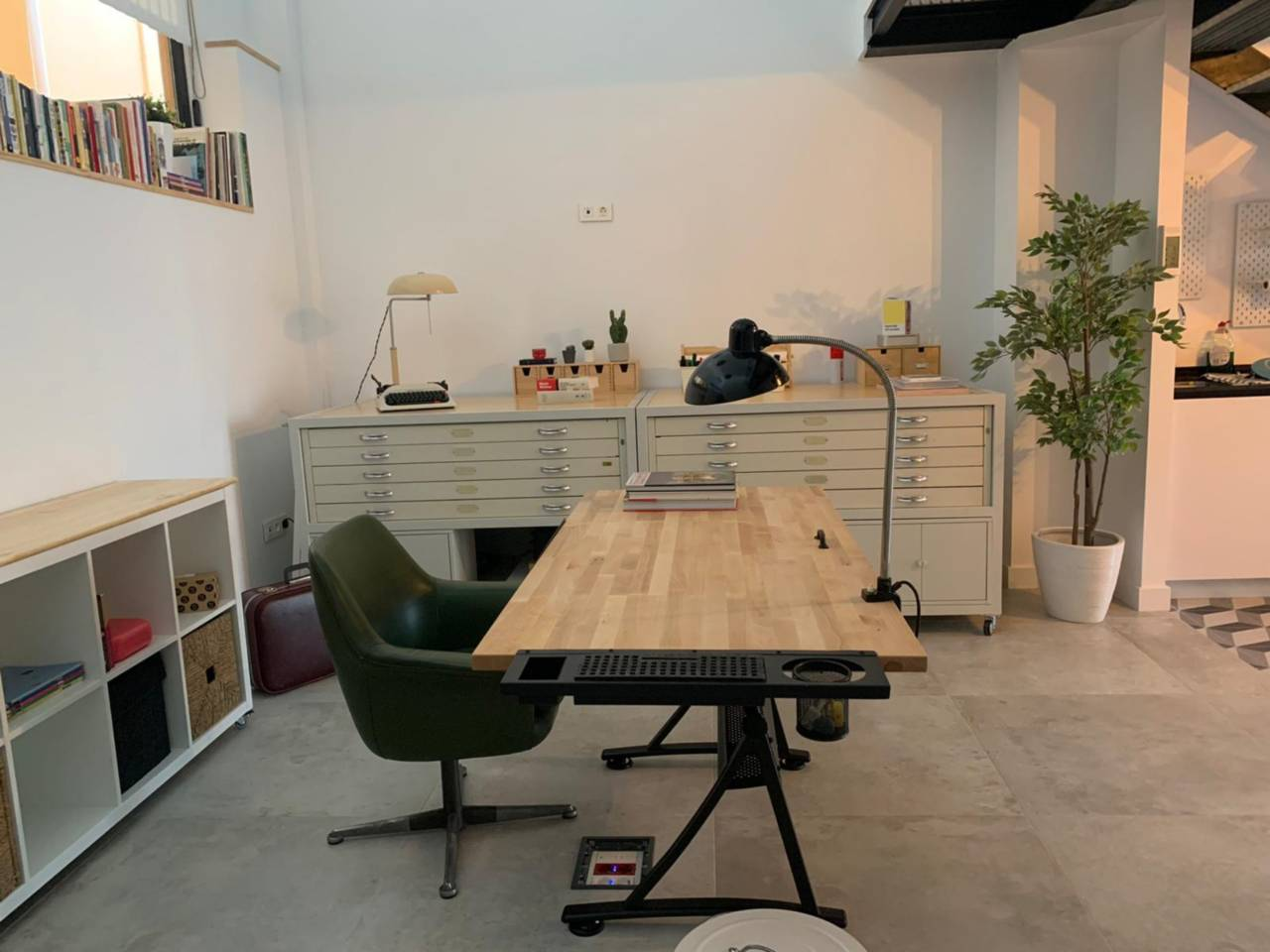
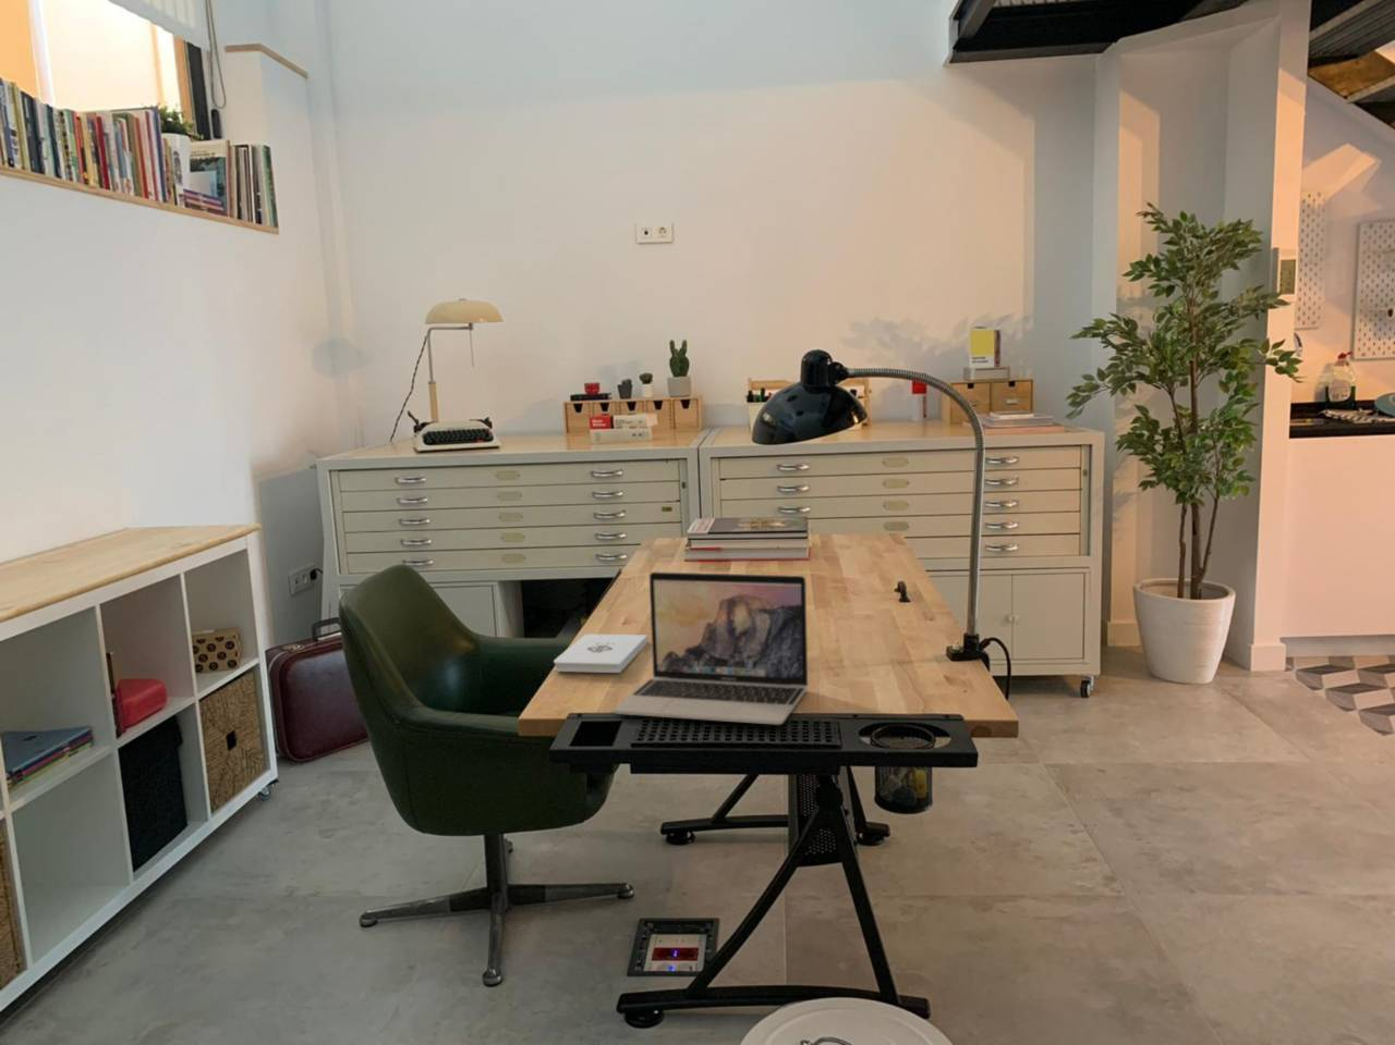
+ notepad [553,633,648,674]
+ laptop [613,571,808,726]
